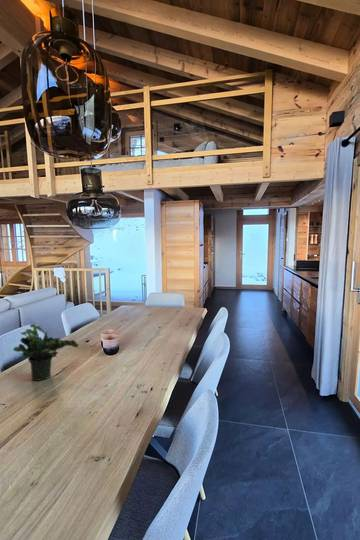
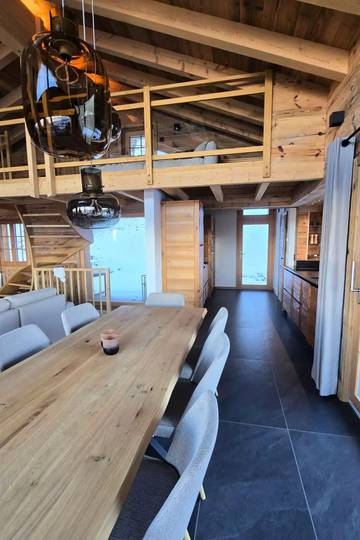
- potted plant [12,323,80,382]
